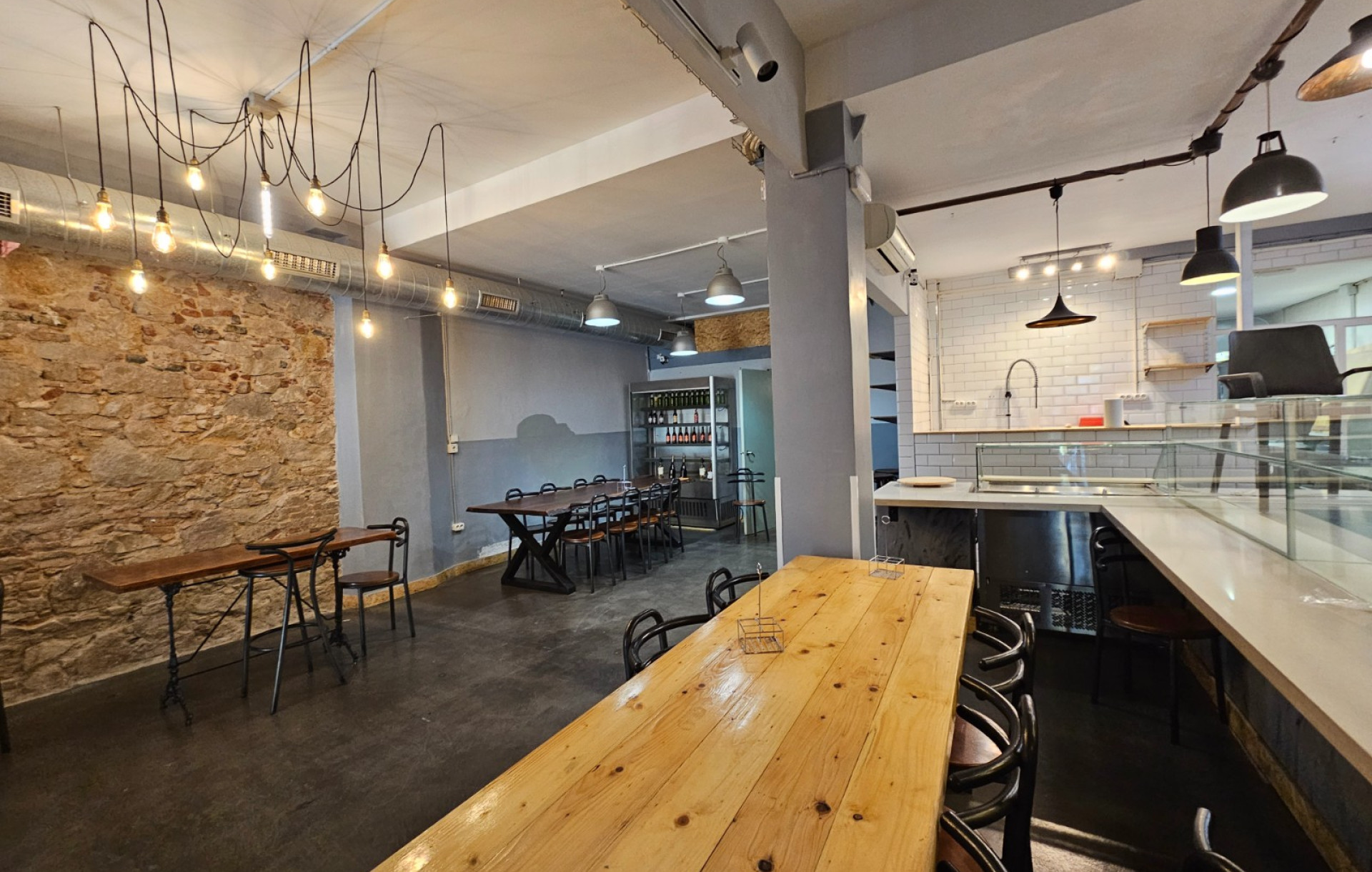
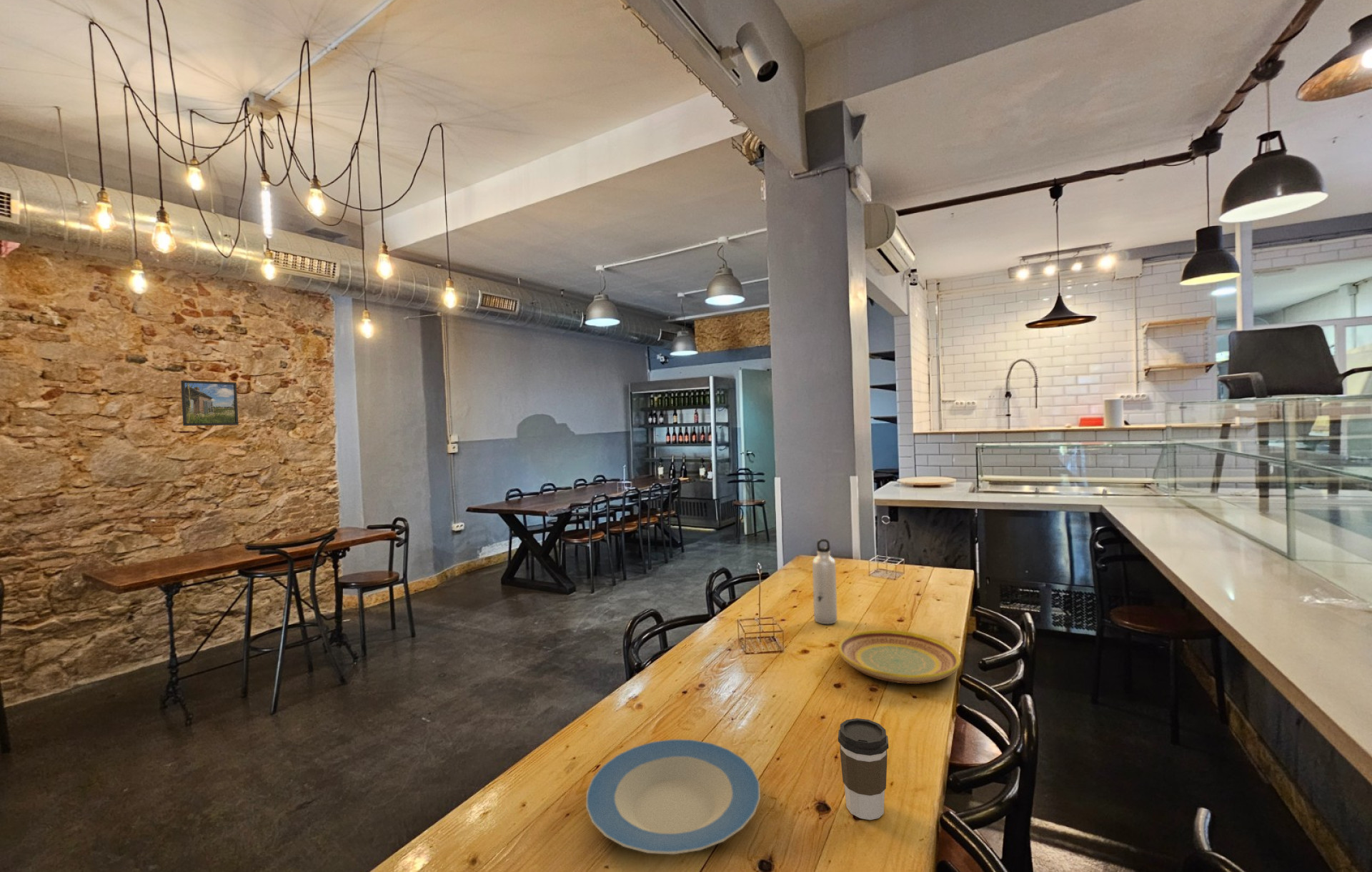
+ water bottle [812,538,837,625]
+ plate [585,738,761,855]
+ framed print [180,380,239,427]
+ plate [837,629,962,685]
+ coffee cup [837,718,890,821]
